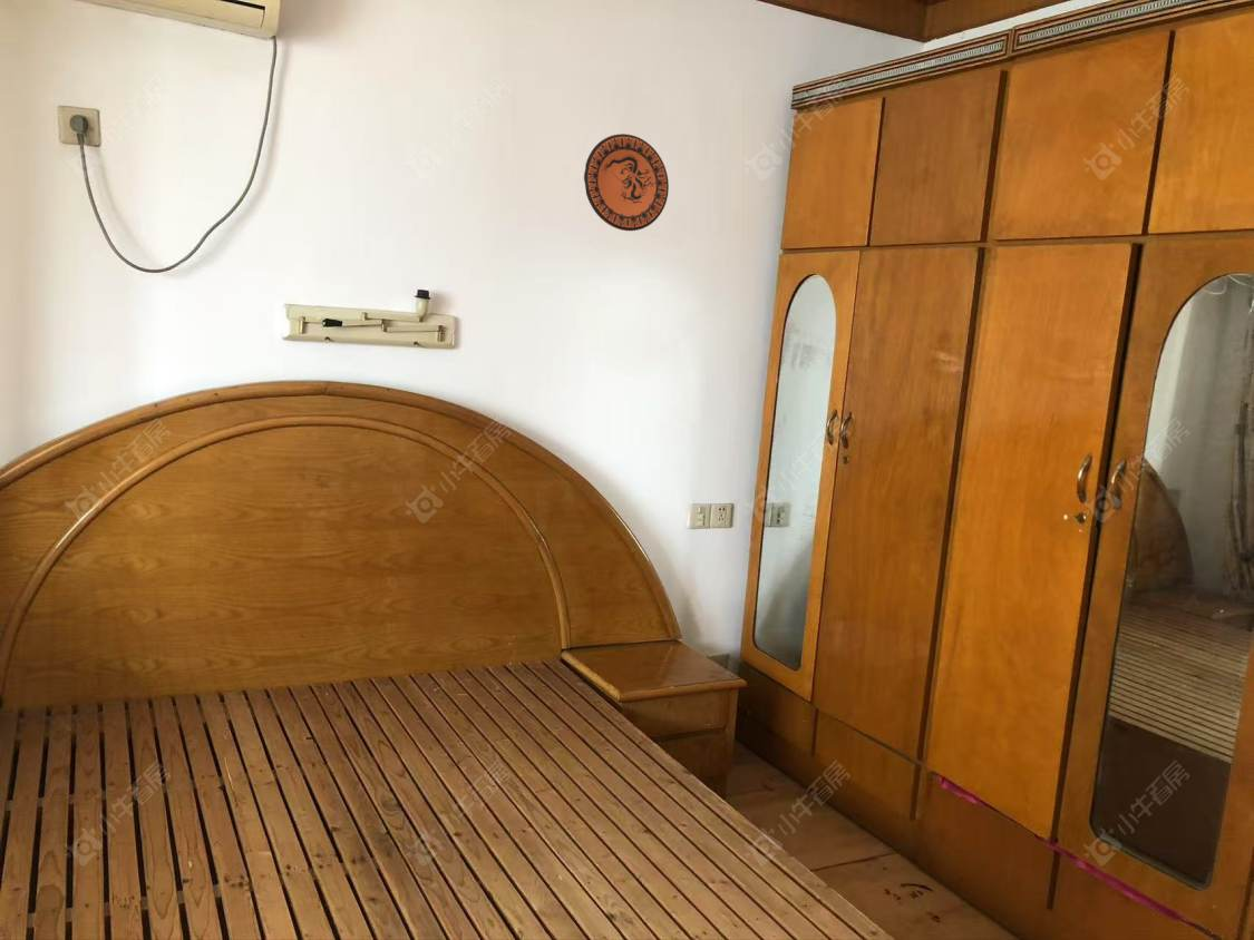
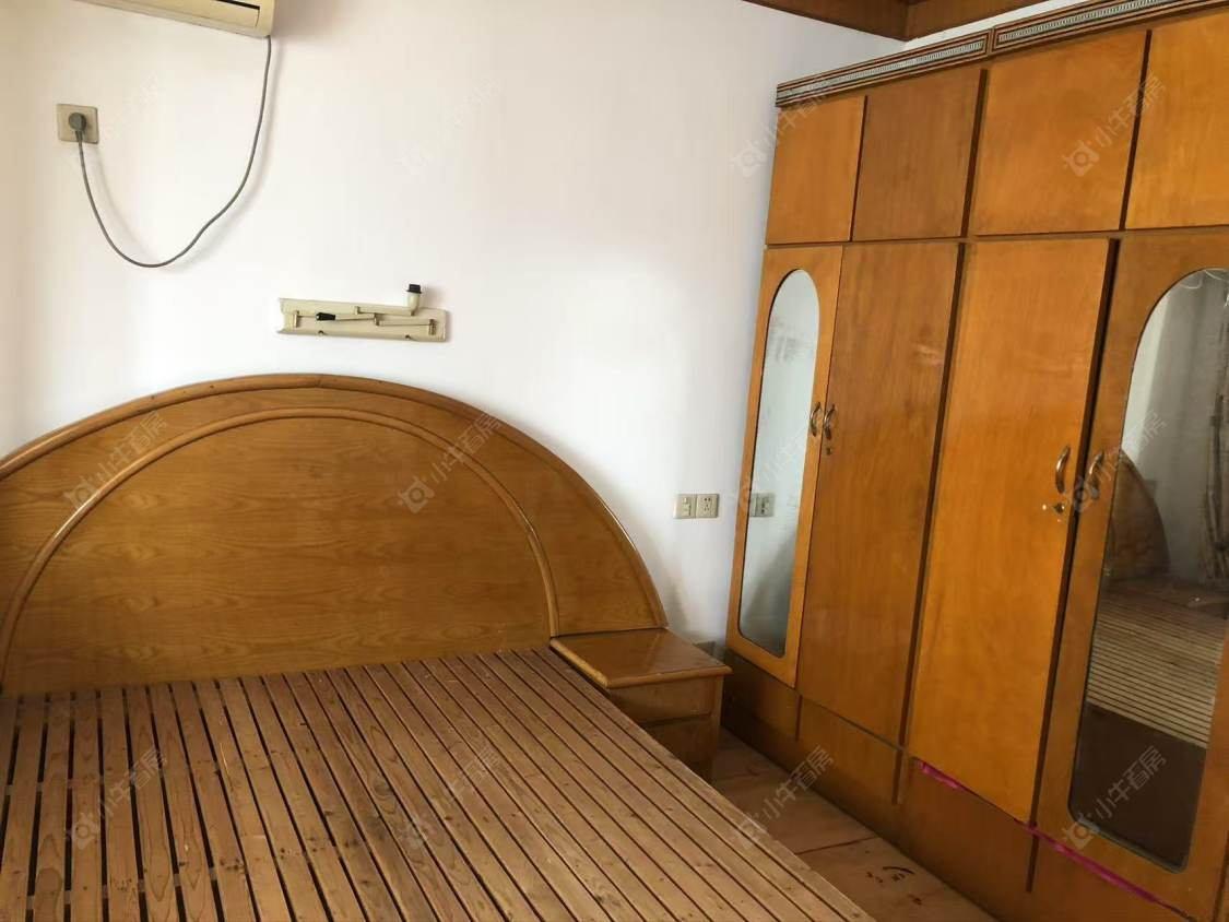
- decorative plate [583,133,670,232]
